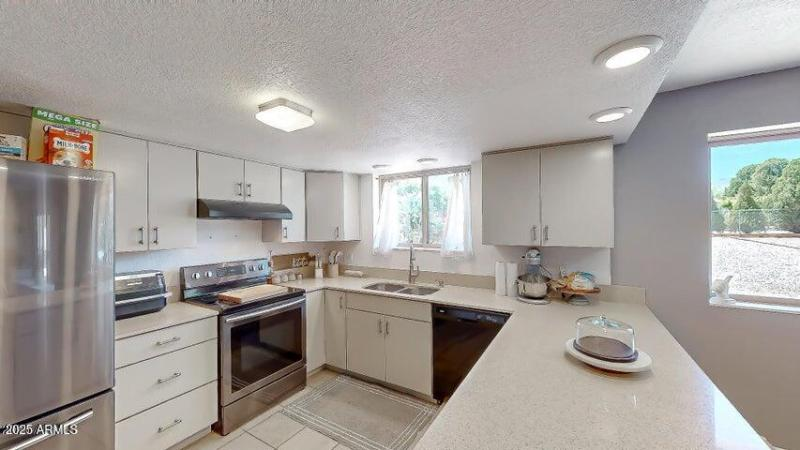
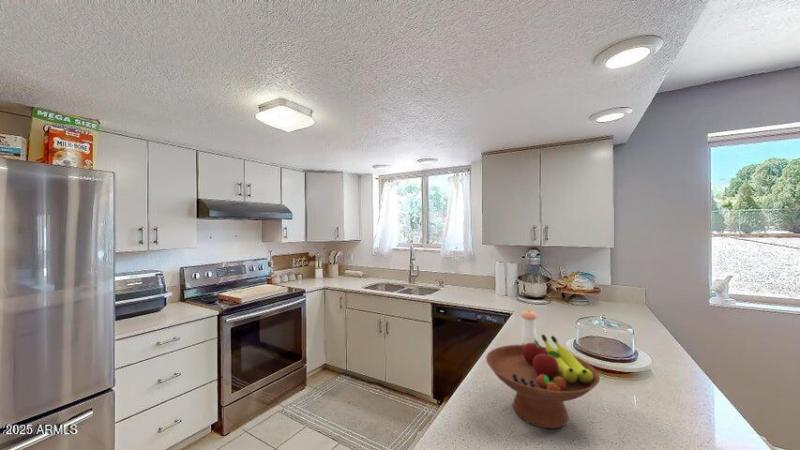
+ pepper shaker [520,309,538,345]
+ fruit bowl [485,333,601,430]
